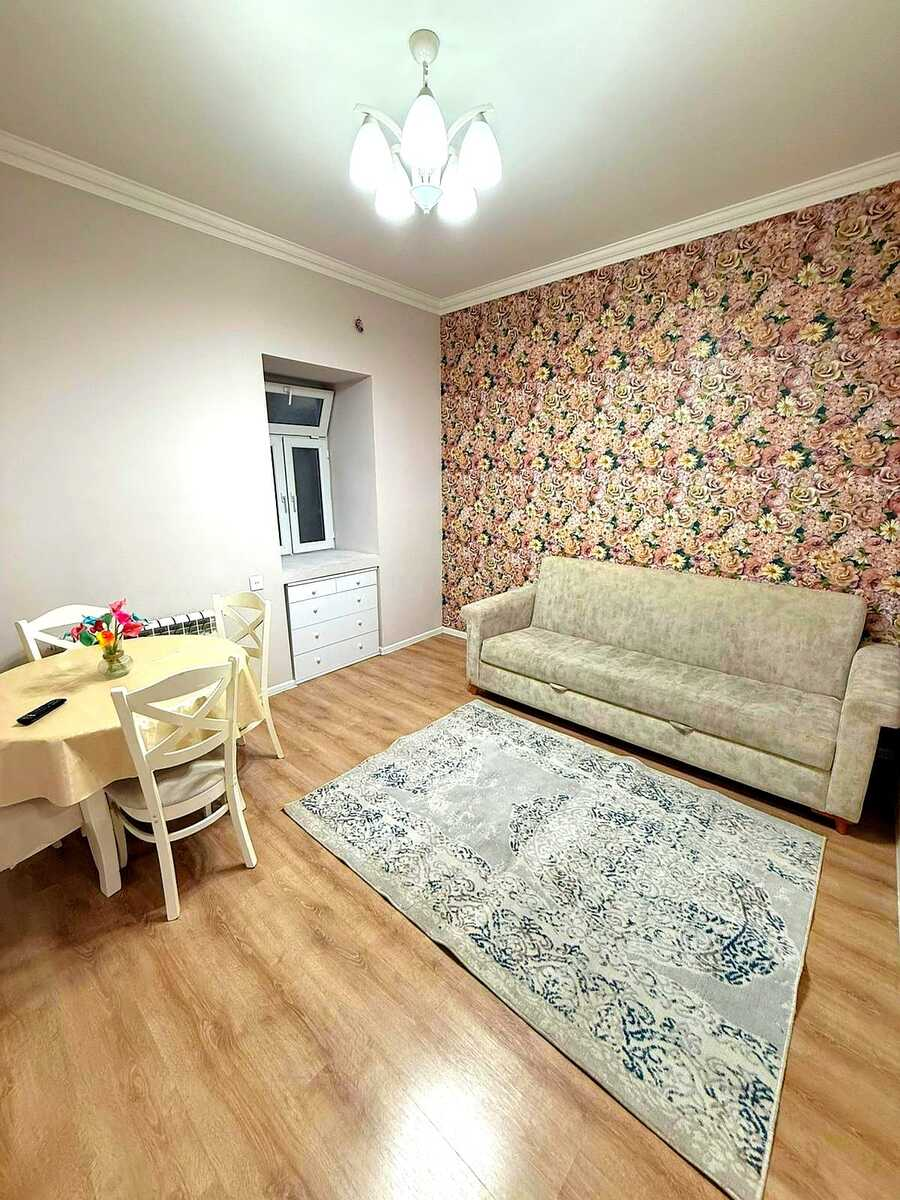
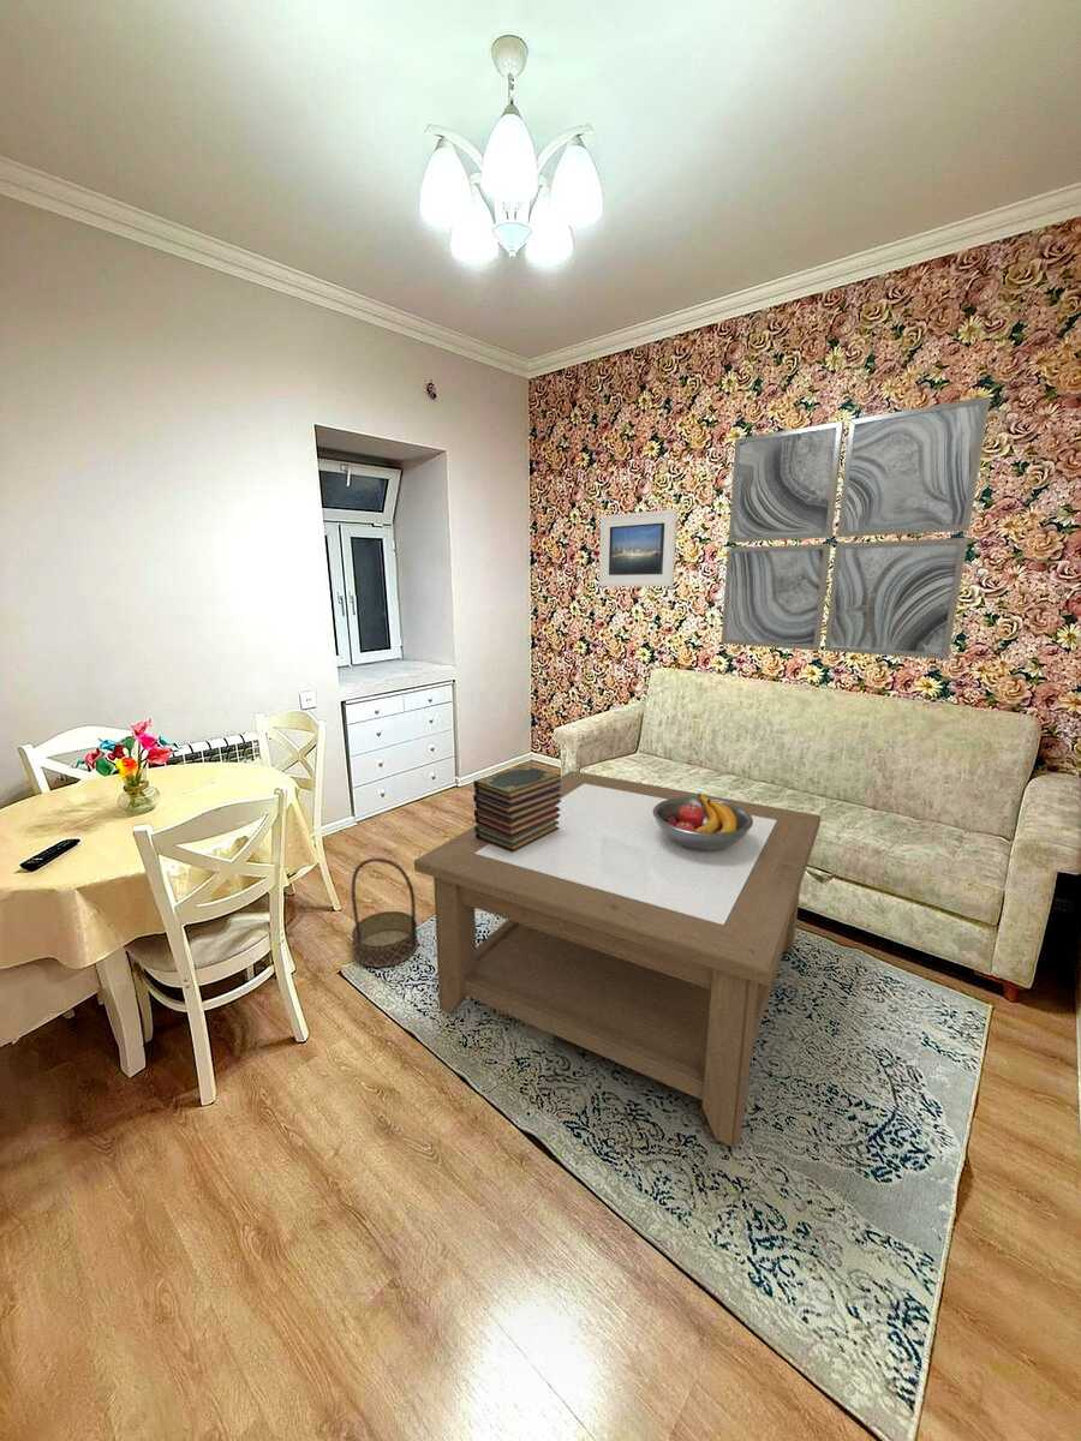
+ coffee table [413,770,822,1149]
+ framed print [598,508,679,587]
+ book stack [472,764,562,853]
+ basket [351,856,419,968]
+ wall art [719,395,991,660]
+ fruit bowl [652,793,753,850]
